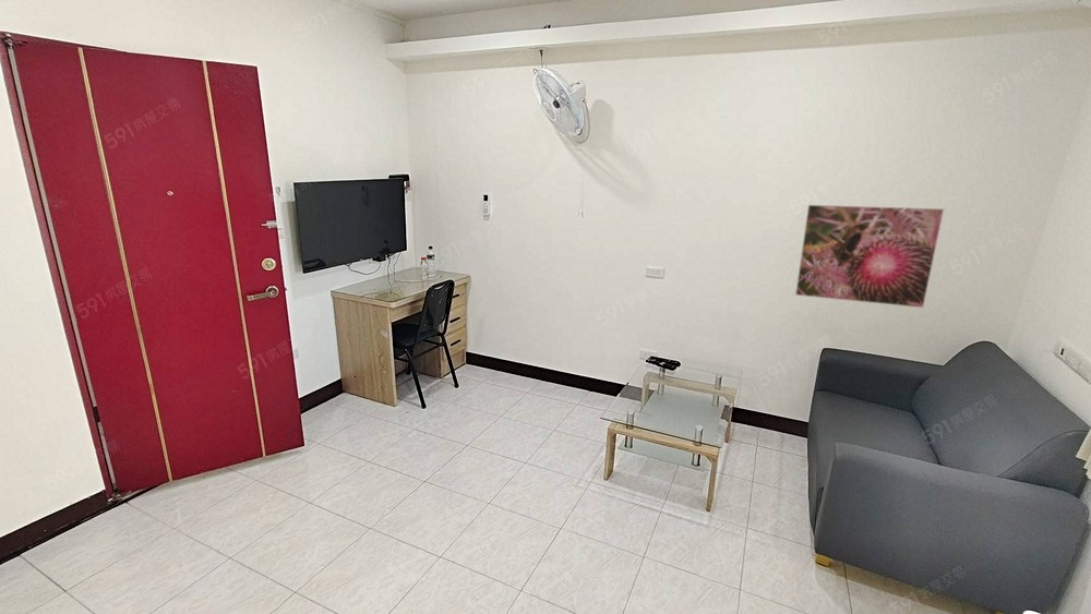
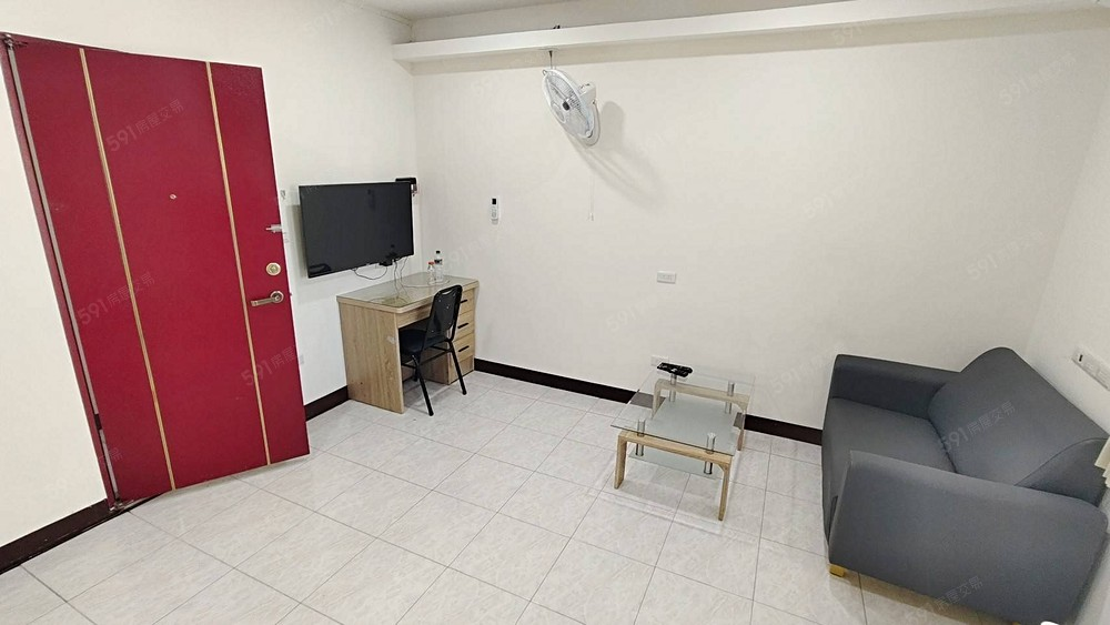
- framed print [794,204,945,309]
